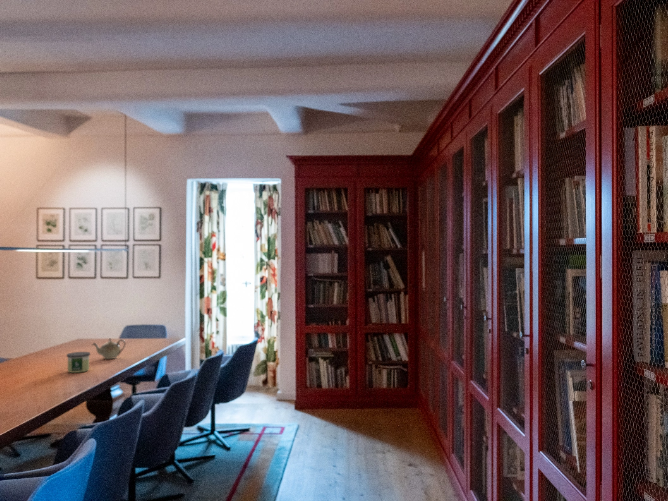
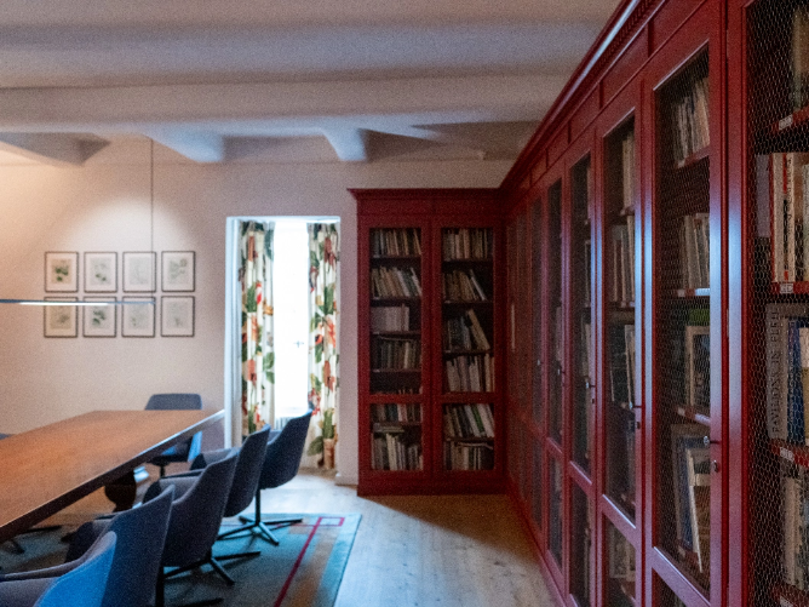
- candle [66,351,91,374]
- teapot [91,338,126,360]
